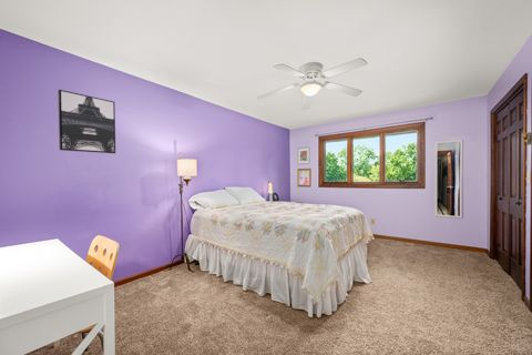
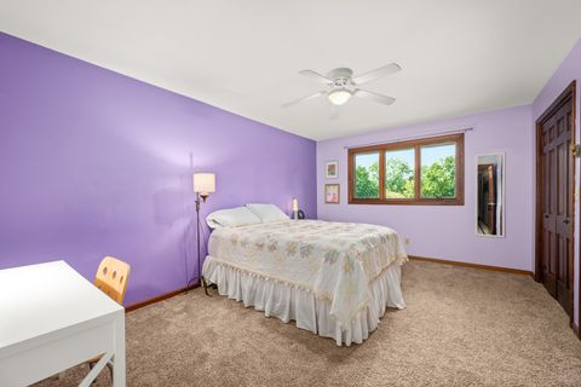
- wall art [57,89,116,154]
